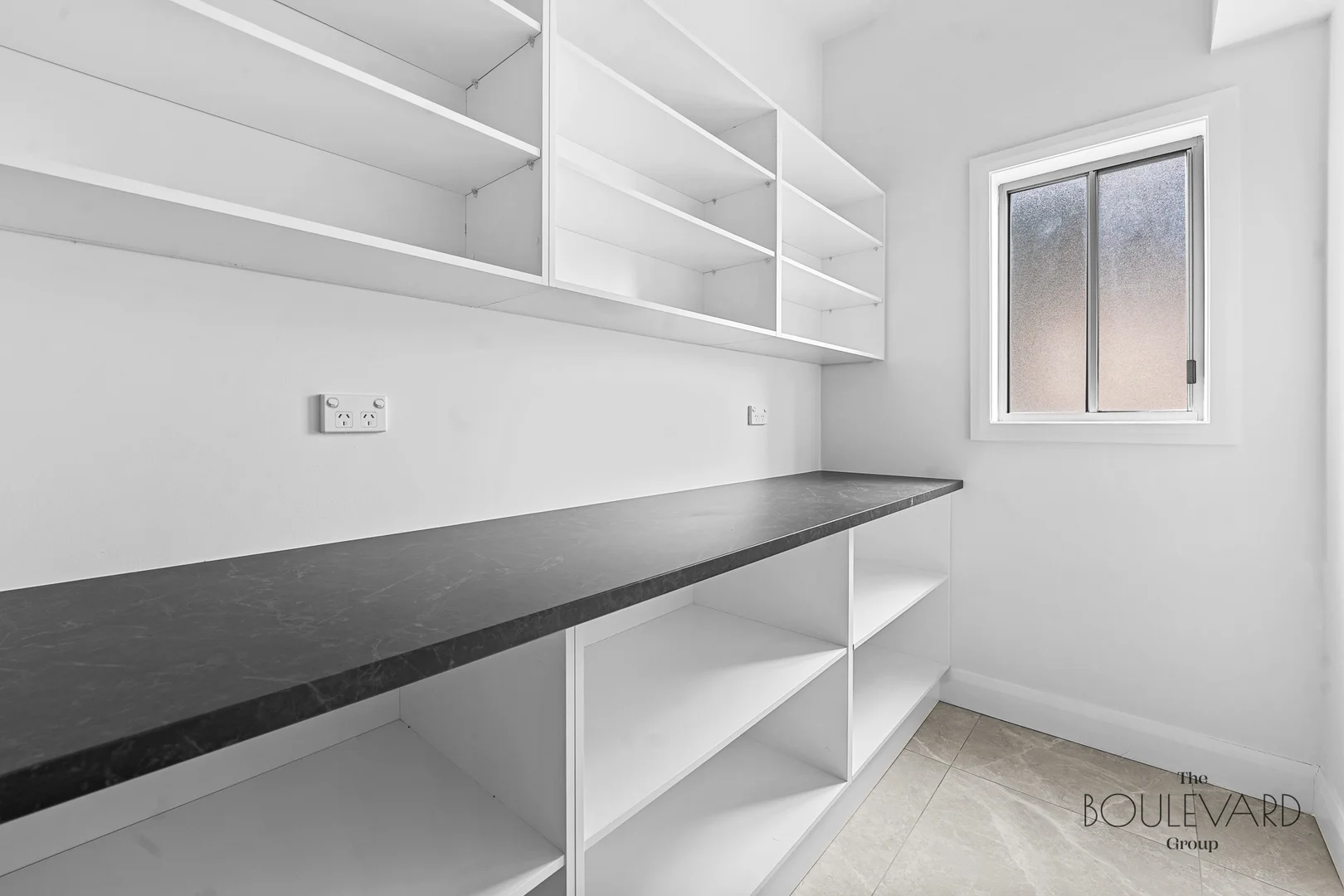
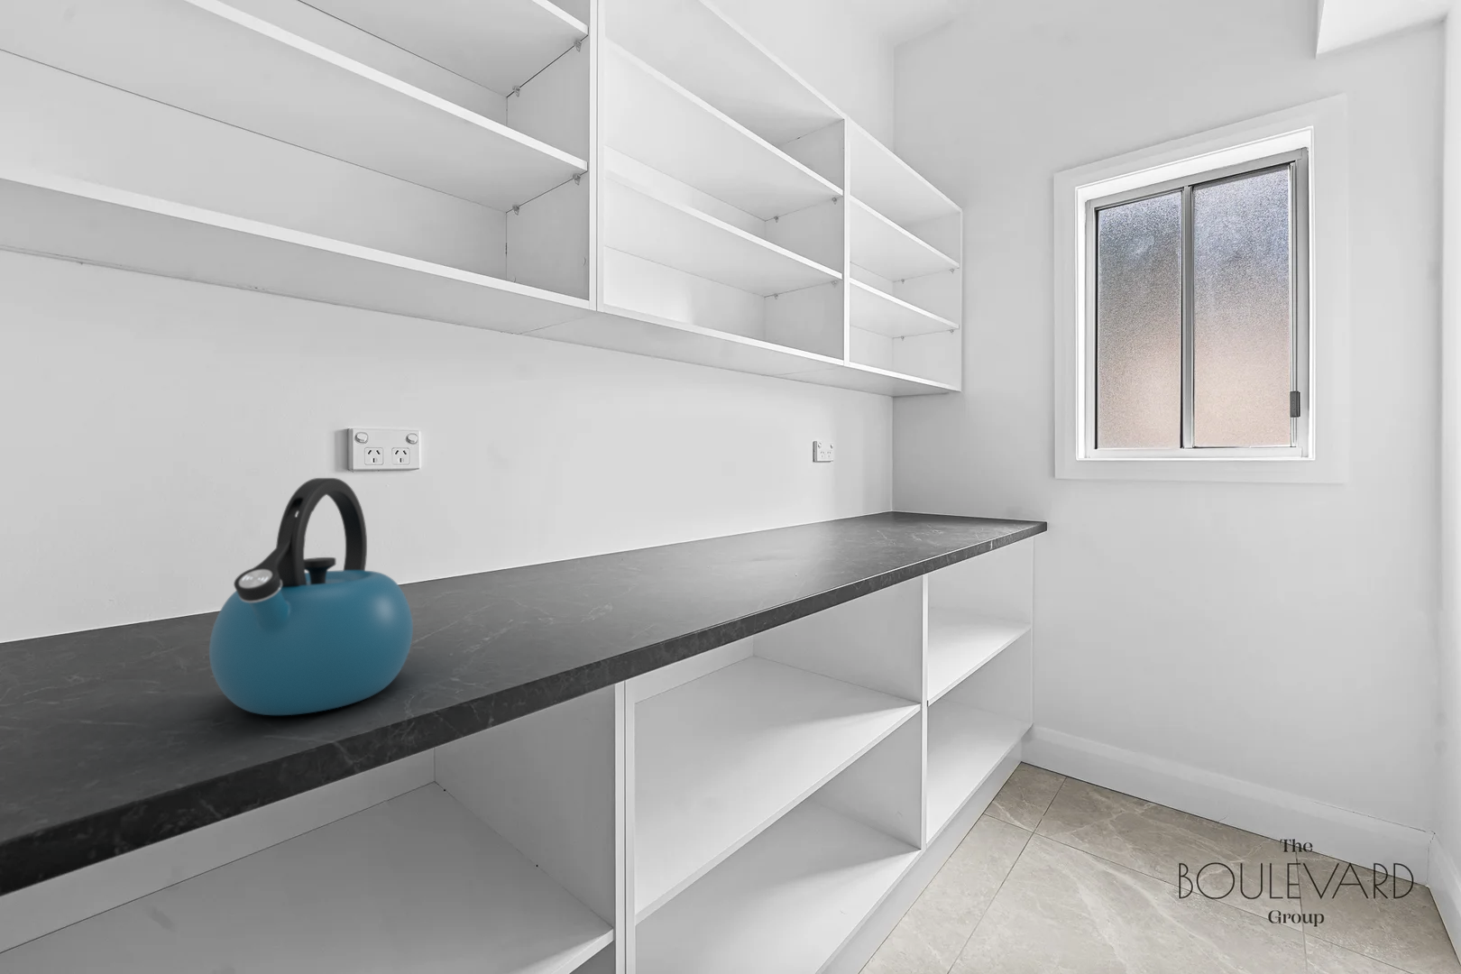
+ kettle [209,477,414,716]
